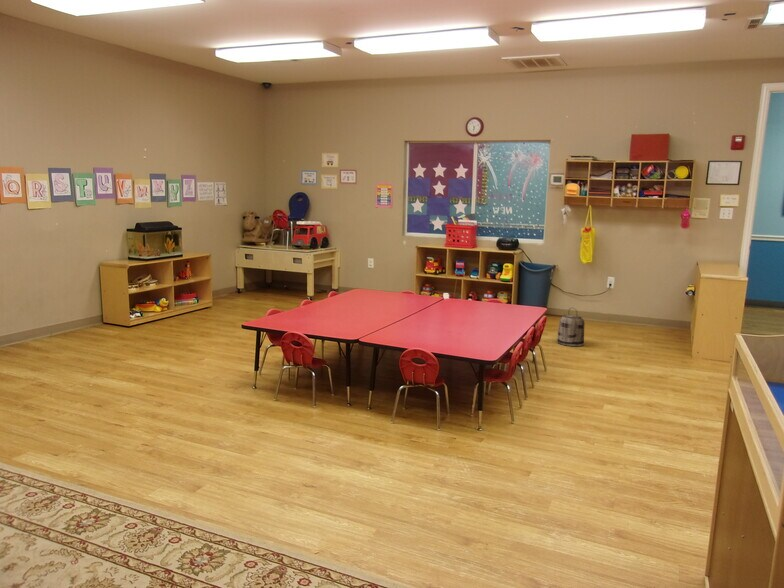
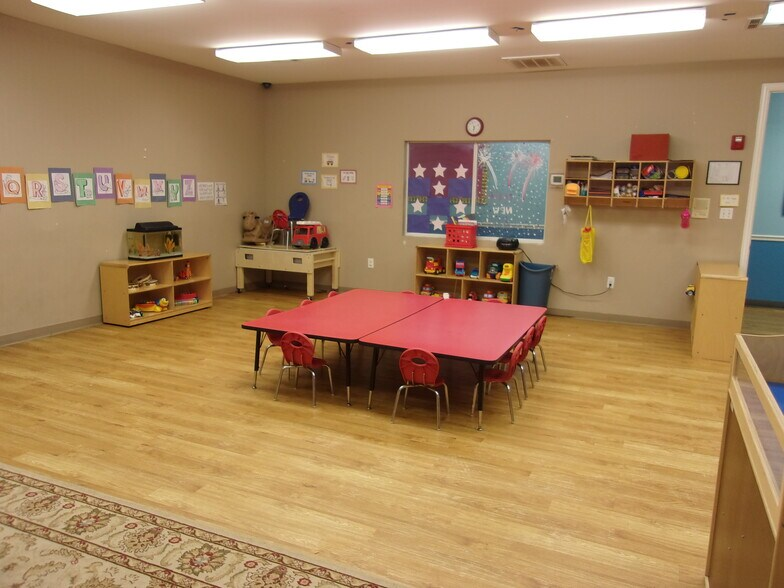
- basket [556,307,586,347]
